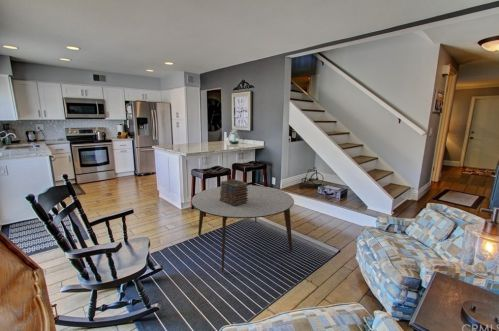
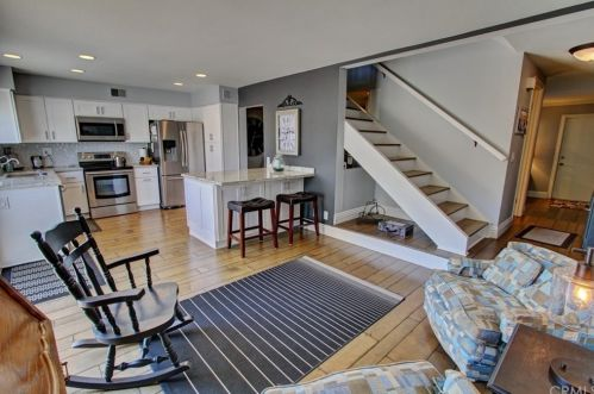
- dining table [190,184,295,273]
- book stack [219,178,249,207]
